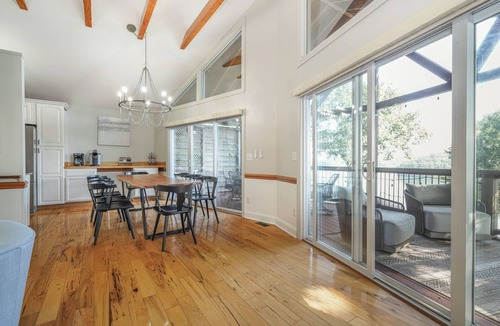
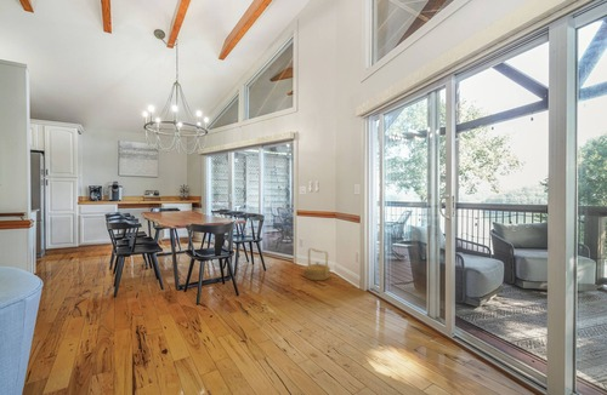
+ basket [304,247,331,281]
